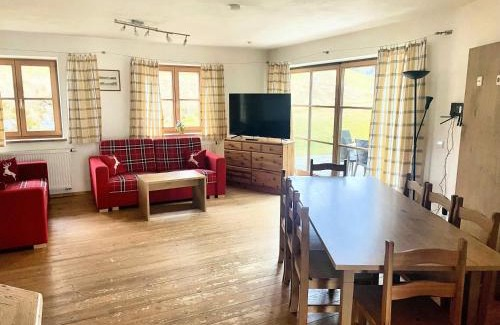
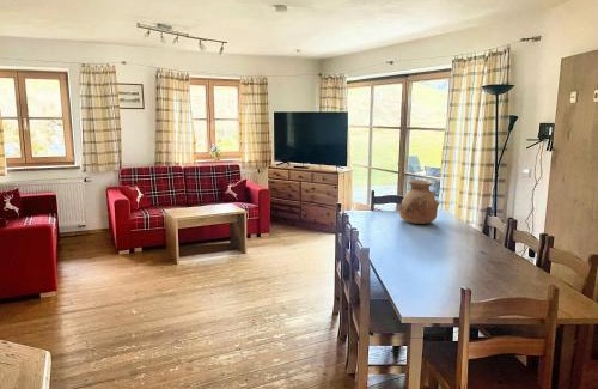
+ vase [398,178,440,225]
